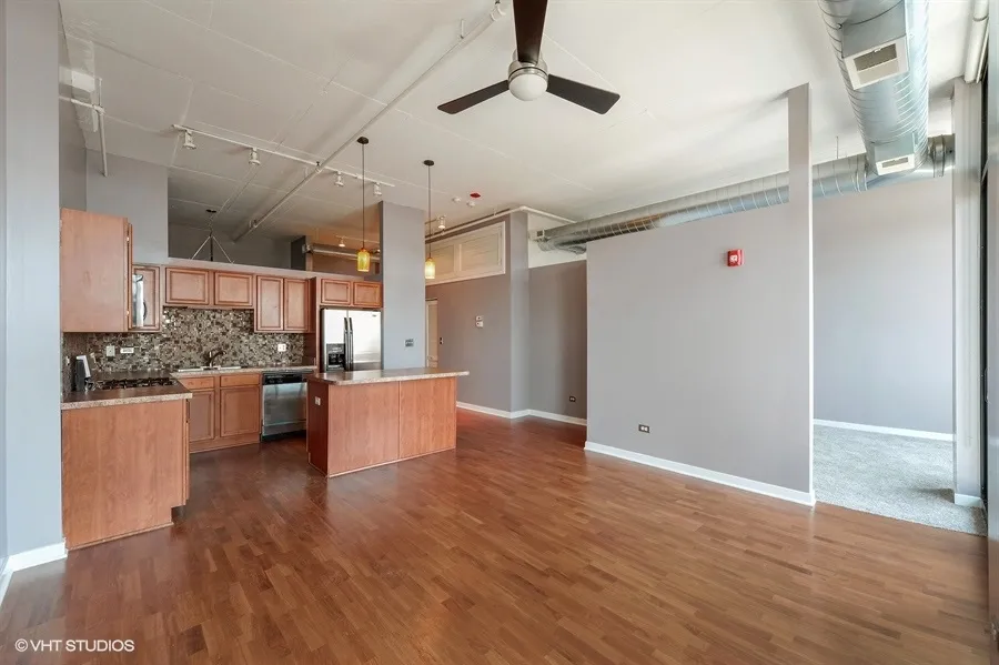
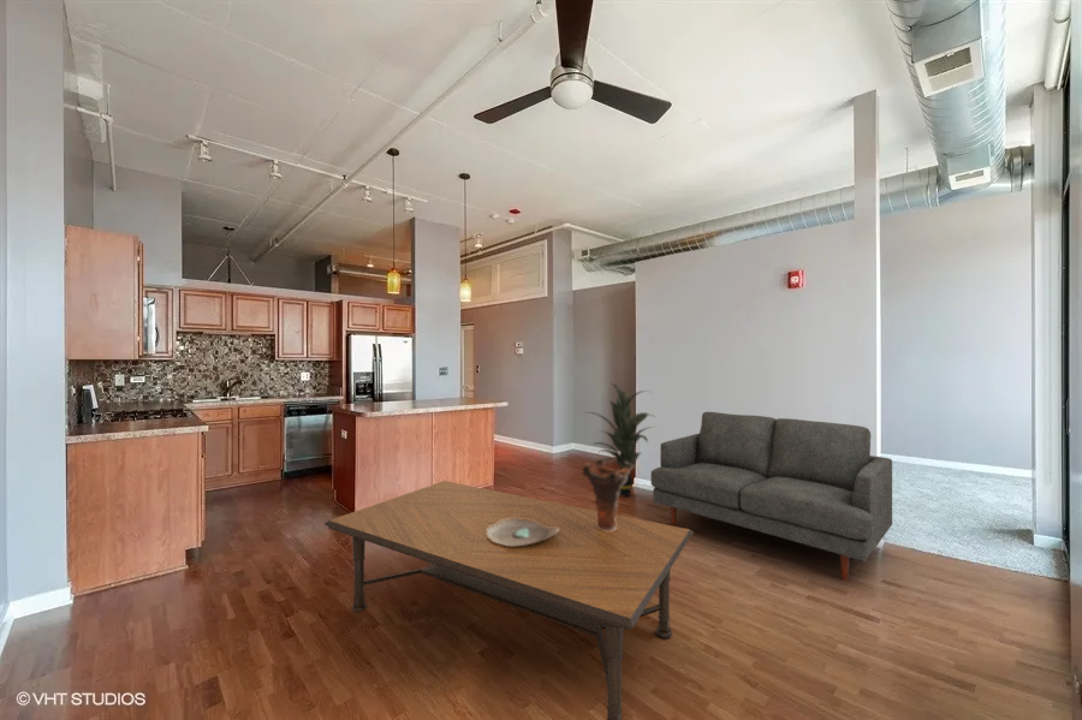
+ dining table [323,480,695,720]
+ indoor plant [584,382,655,498]
+ decorative bowl [487,518,559,546]
+ sofa [650,411,893,581]
+ vase [582,458,635,531]
